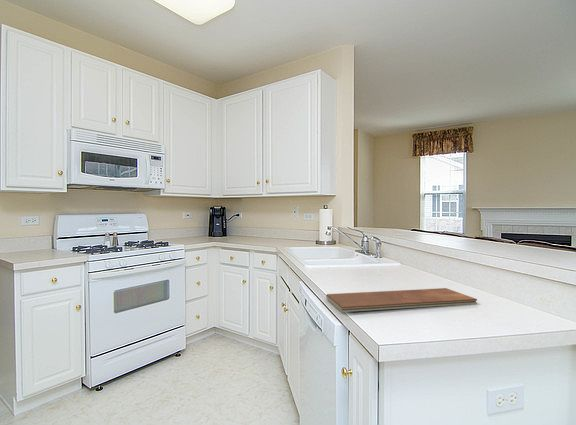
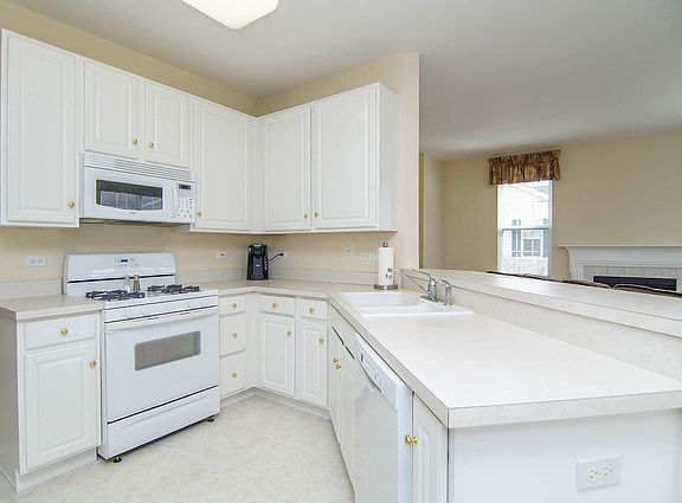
- chopping board [325,287,478,313]
